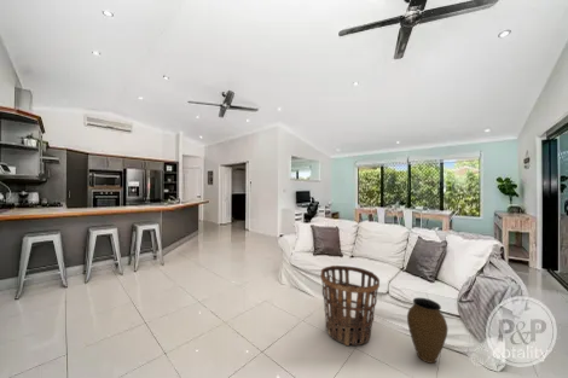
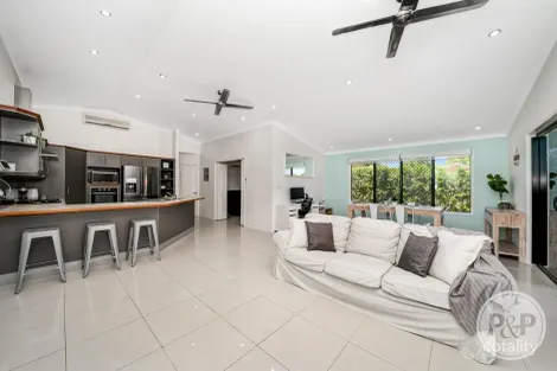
- basket [319,264,381,347]
- vase [406,297,450,365]
